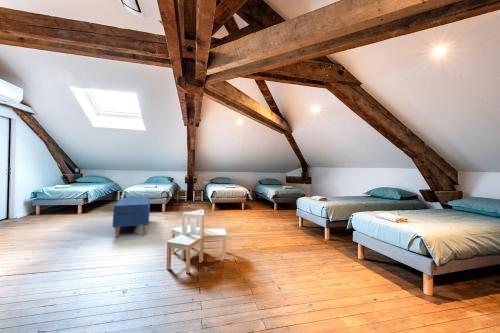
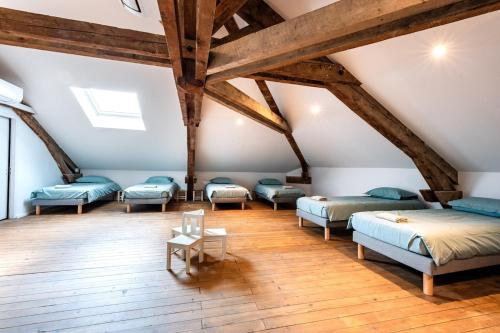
- bench [112,196,151,238]
